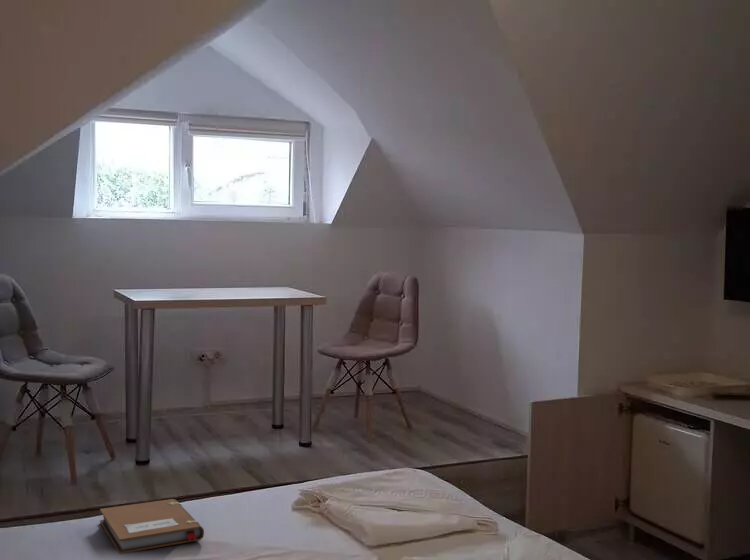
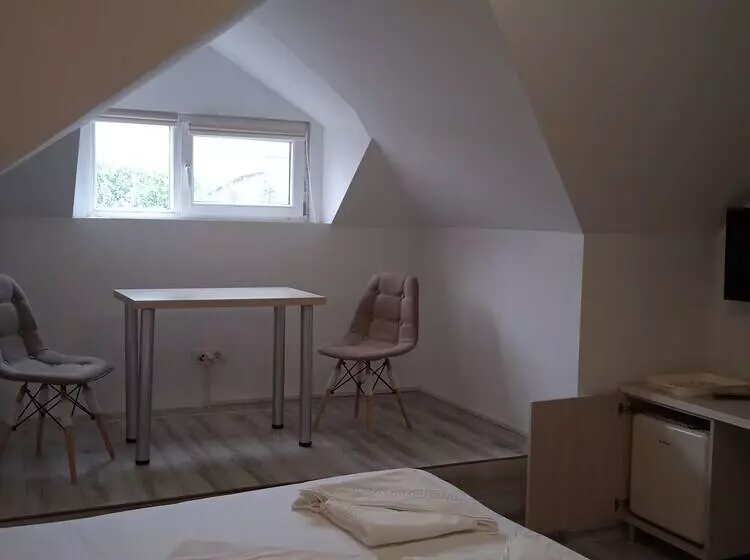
- notebook [99,498,205,555]
